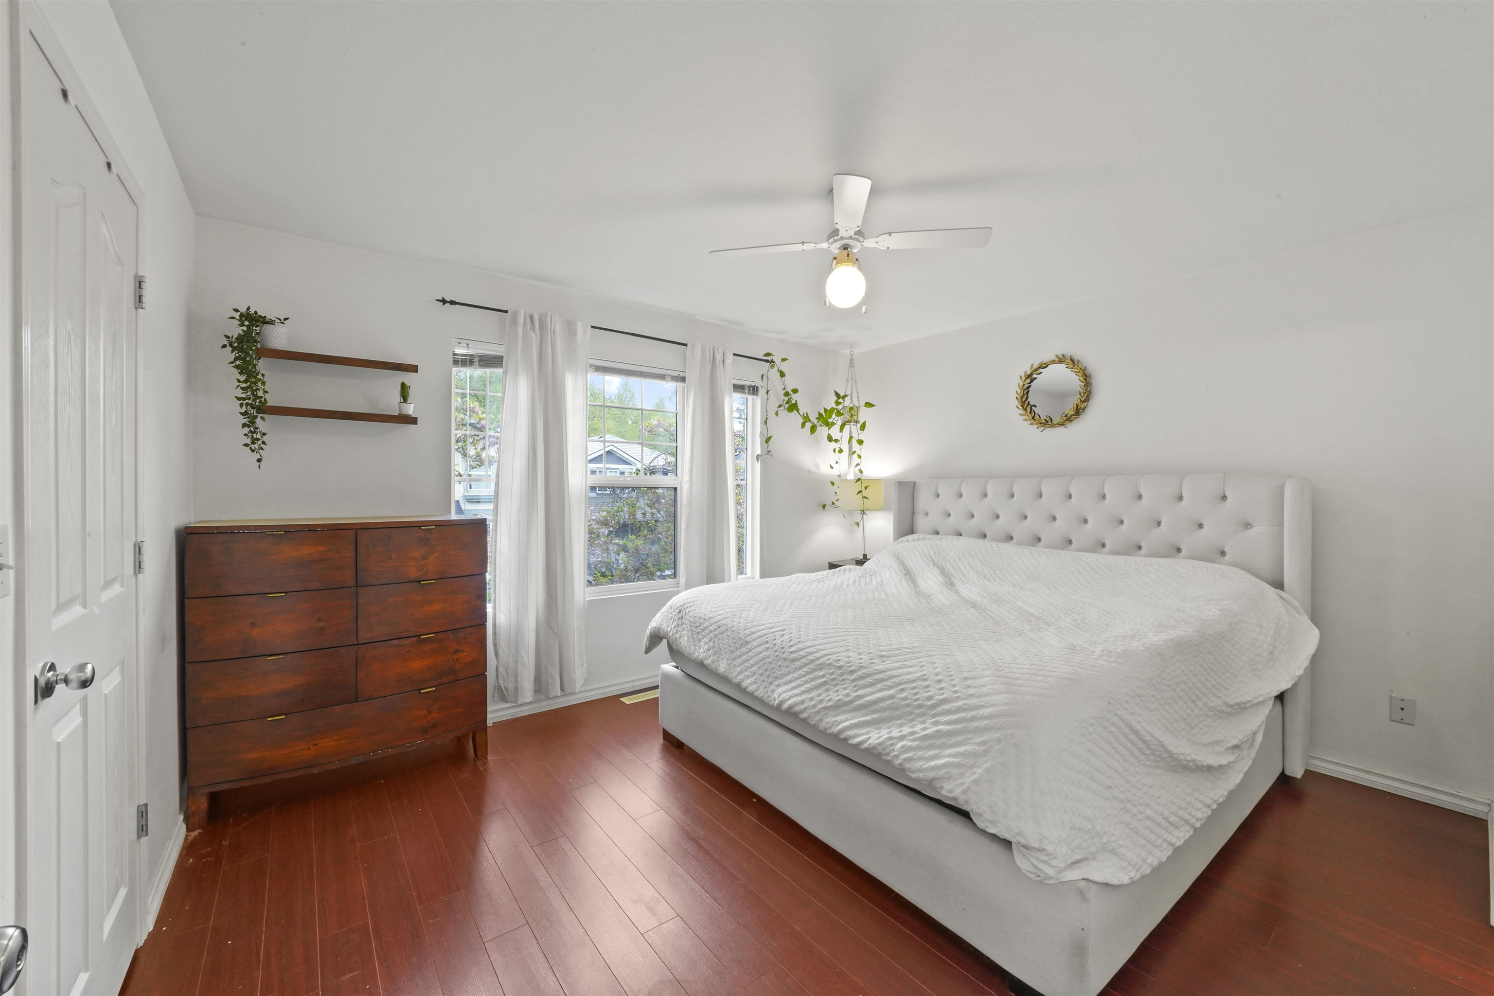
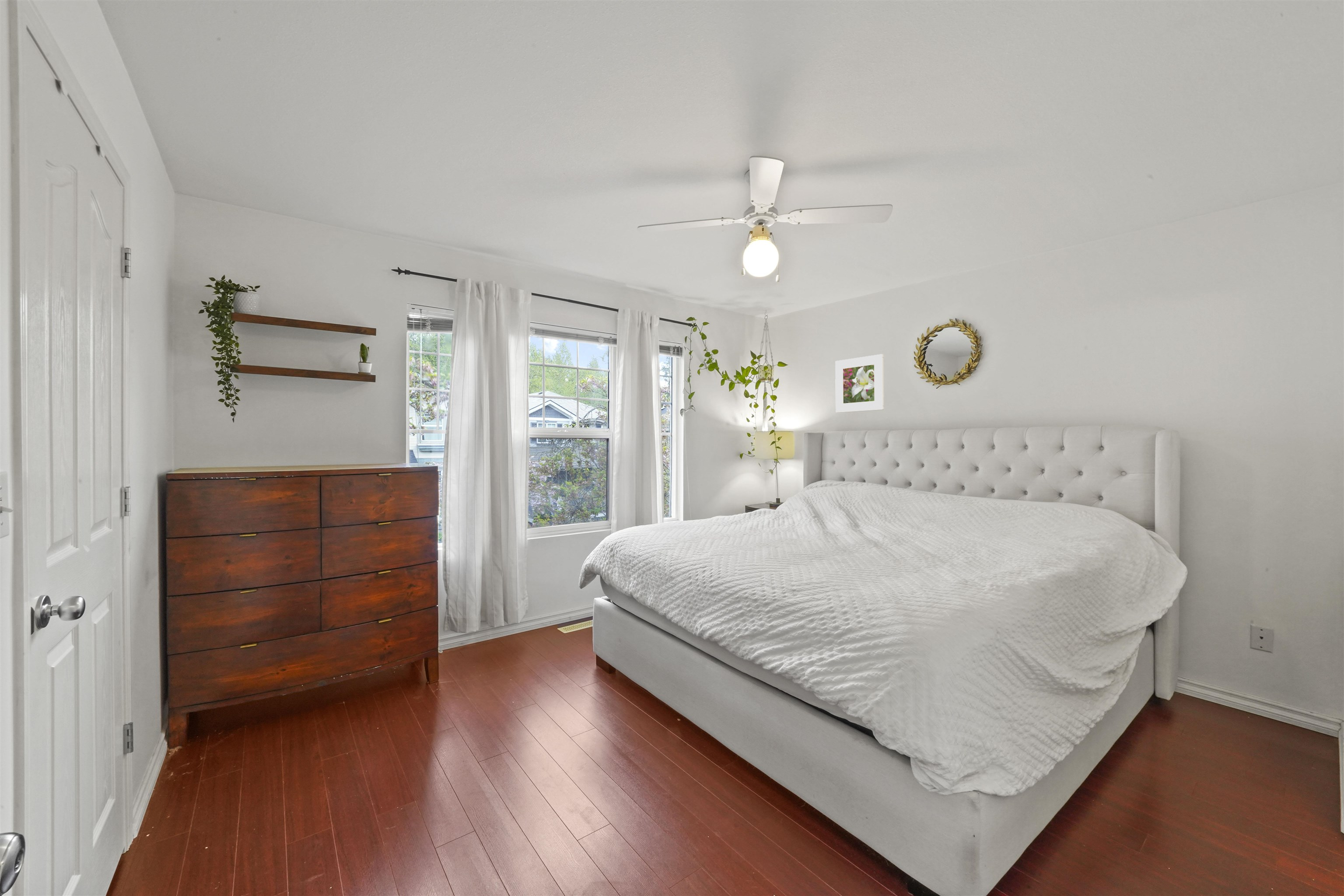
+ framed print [835,353,885,413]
